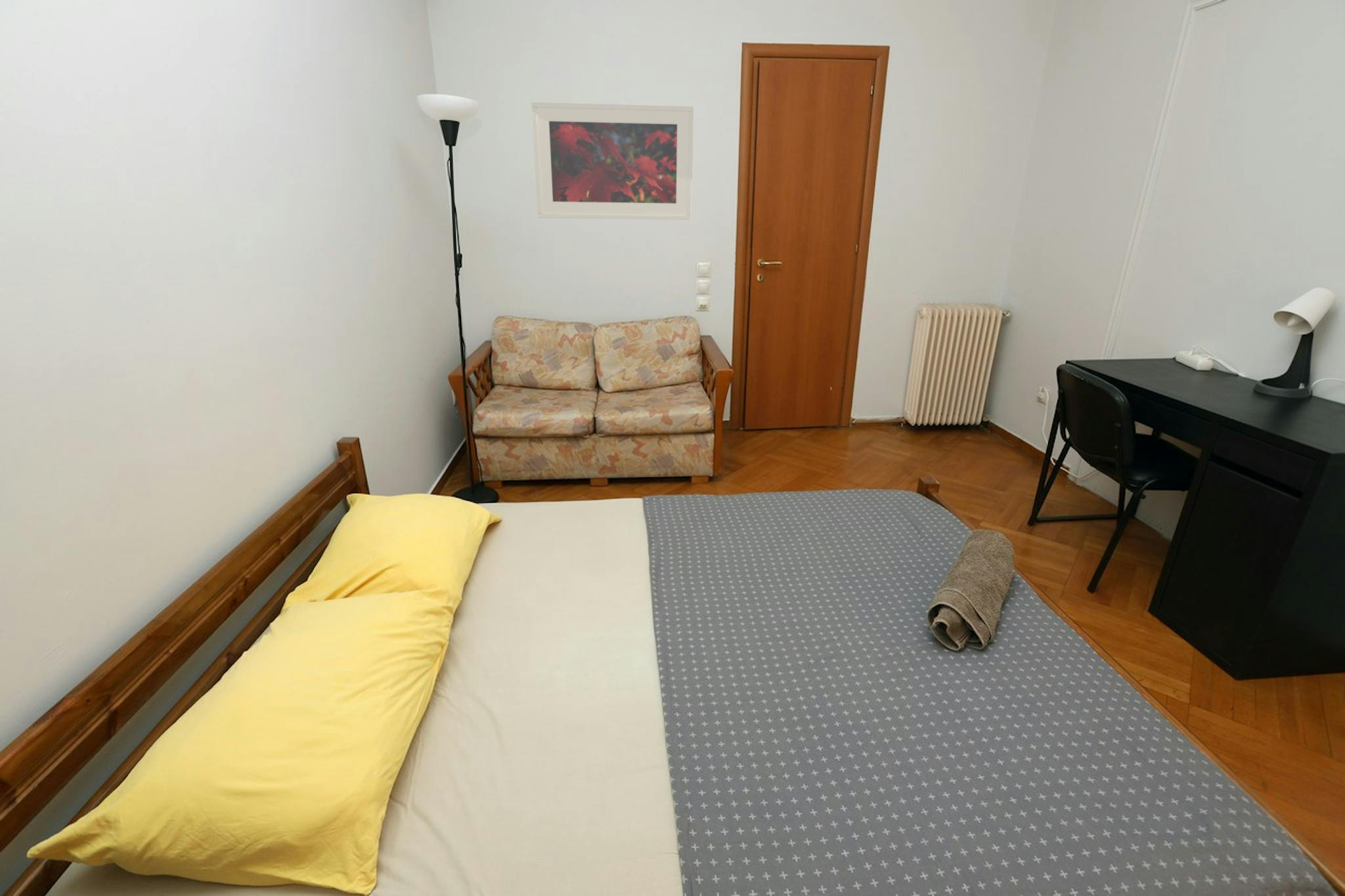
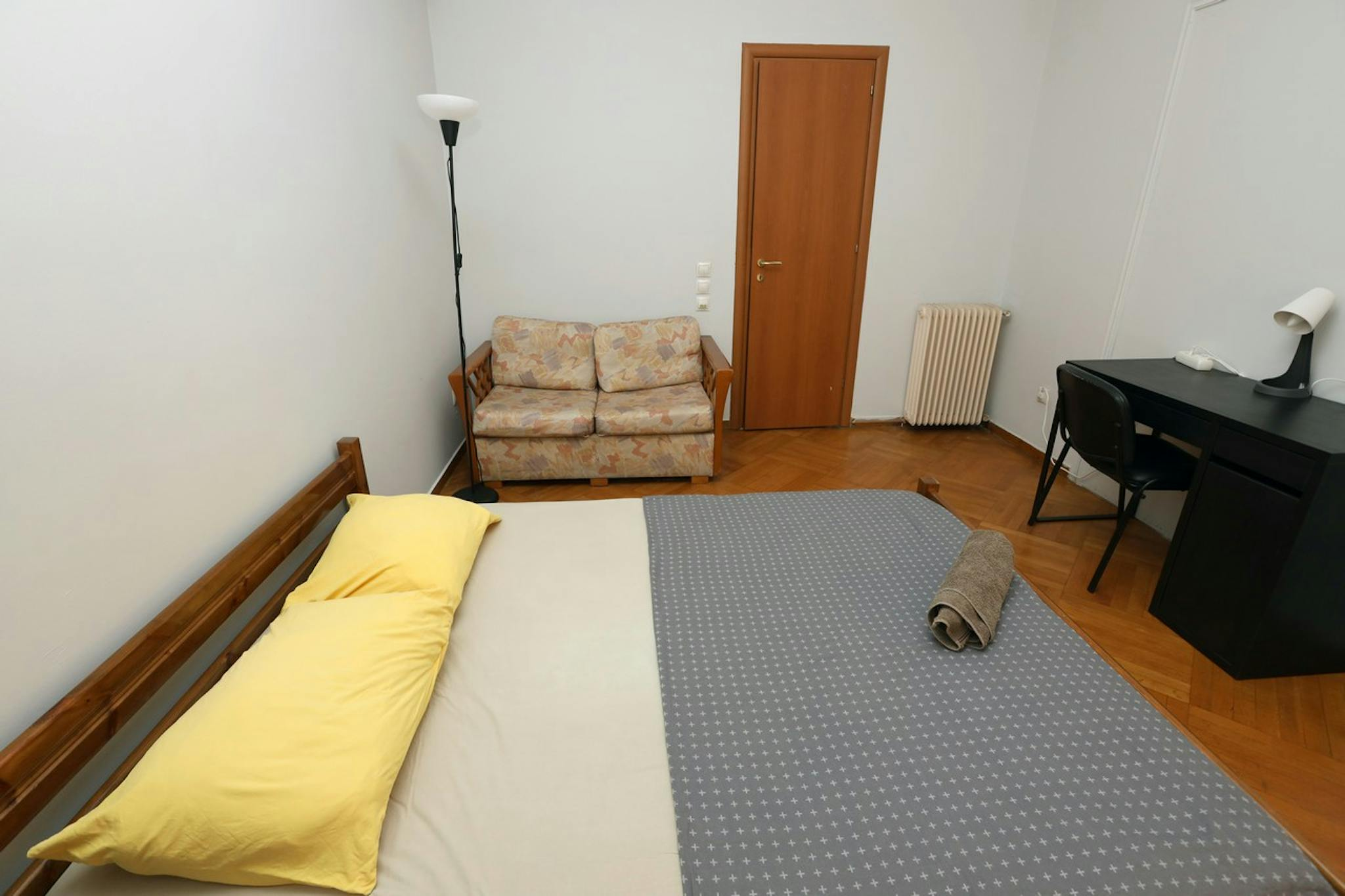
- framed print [531,102,694,221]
